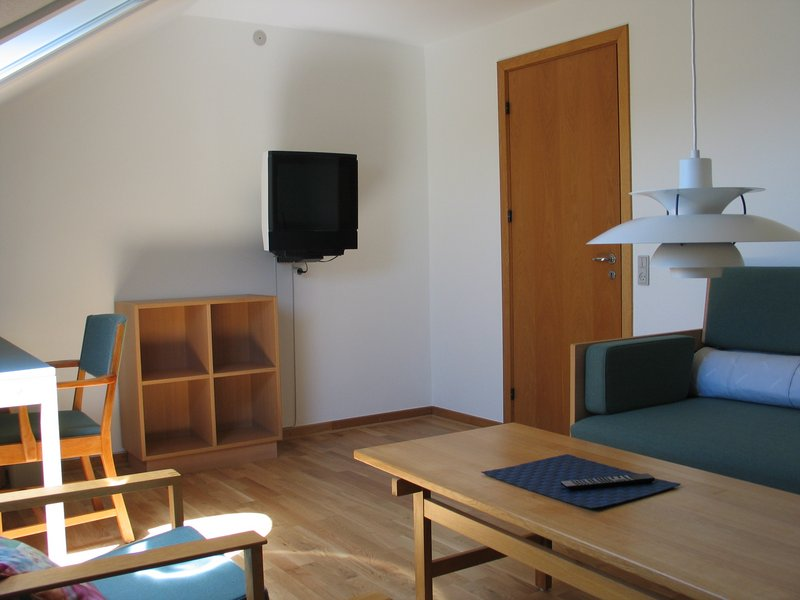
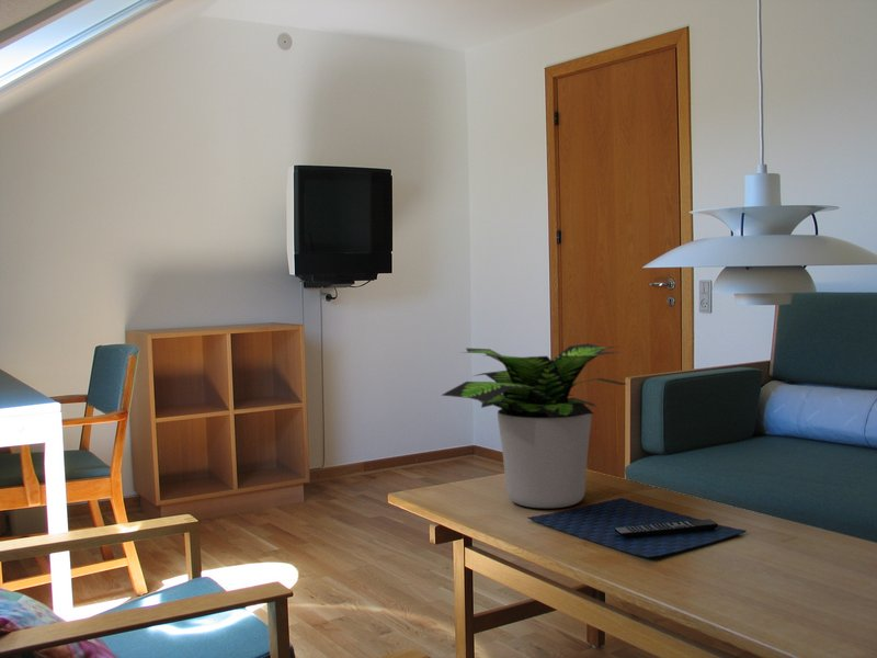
+ potted plant [440,342,627,509]
